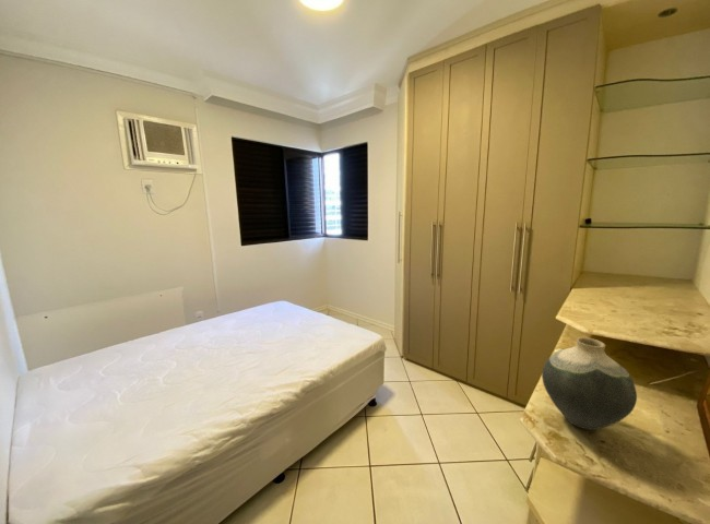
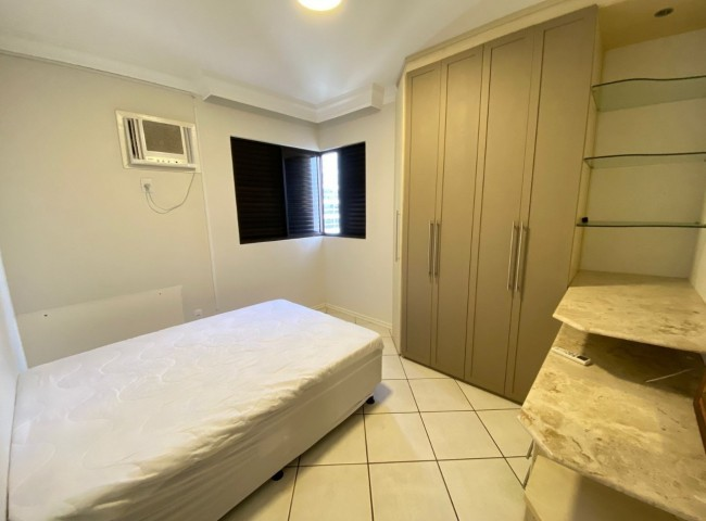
- vase [541,336,638,431]
